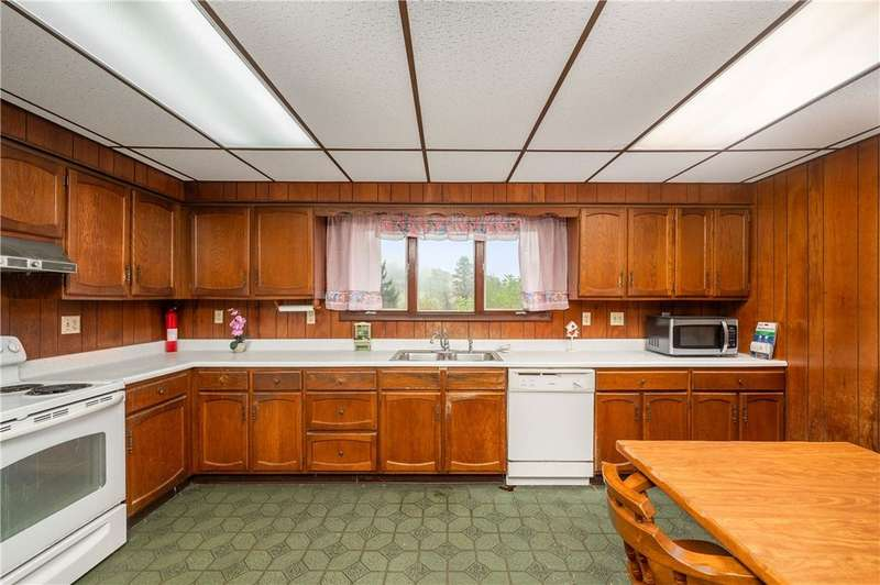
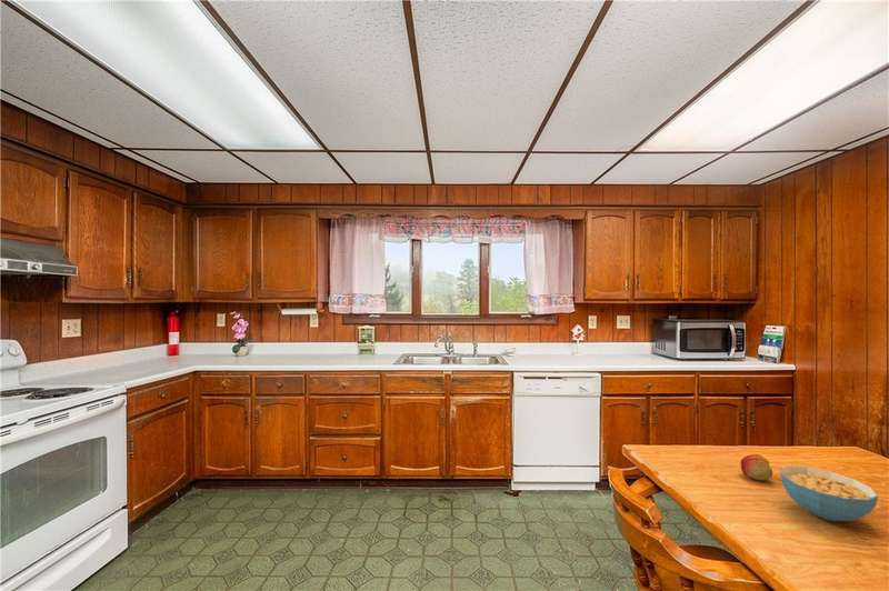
+ fruit [739,453,773,481]
+ cereal bowl [779,464,879,522]
